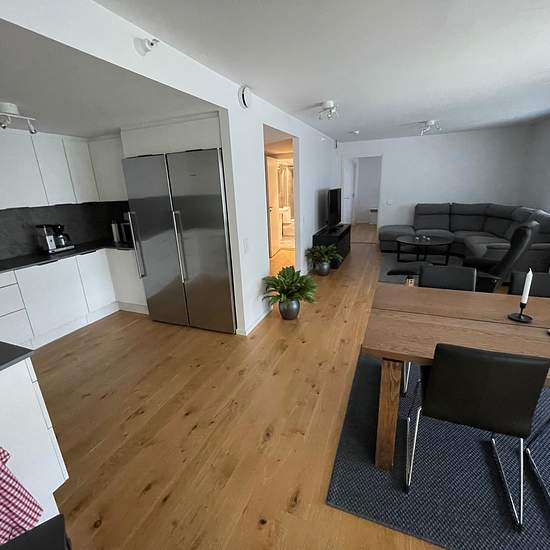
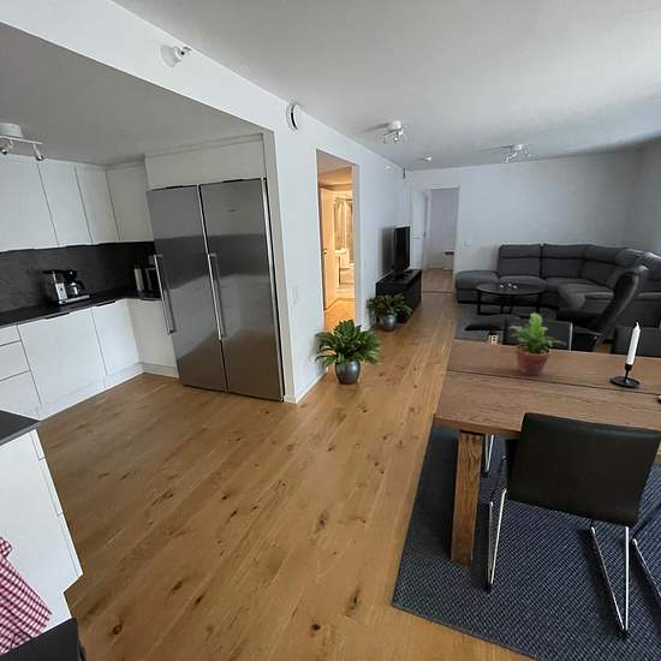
+ potted plant [507,312,567,376]
